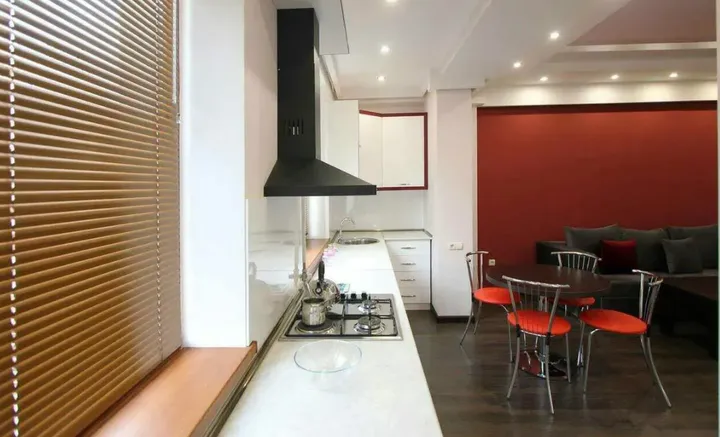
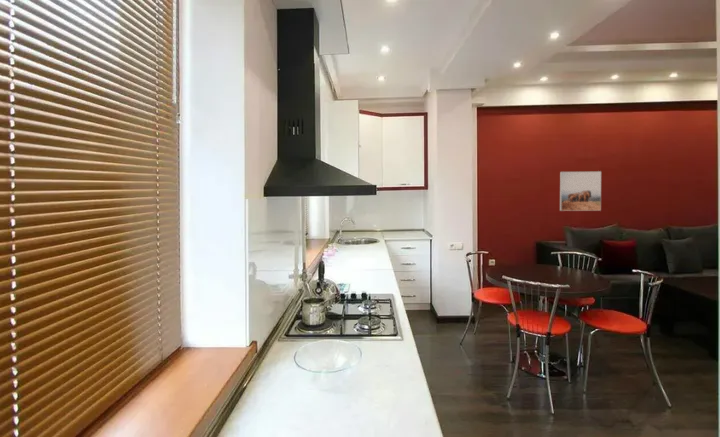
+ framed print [559,170,602,212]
